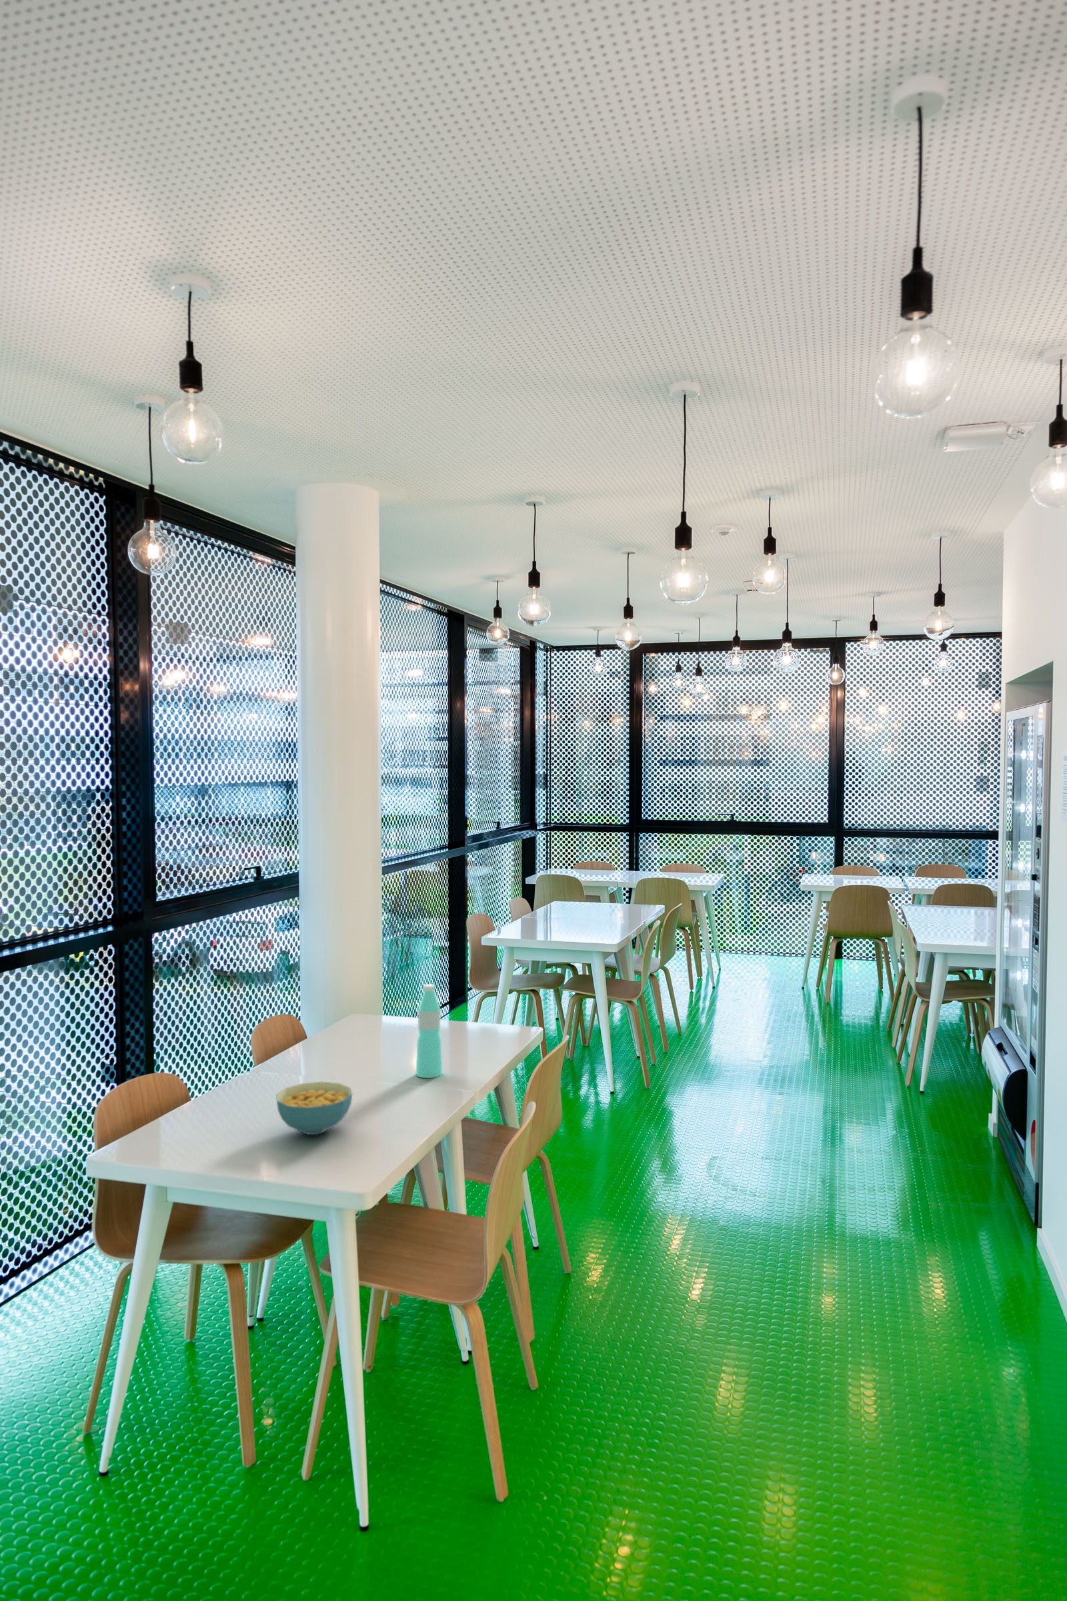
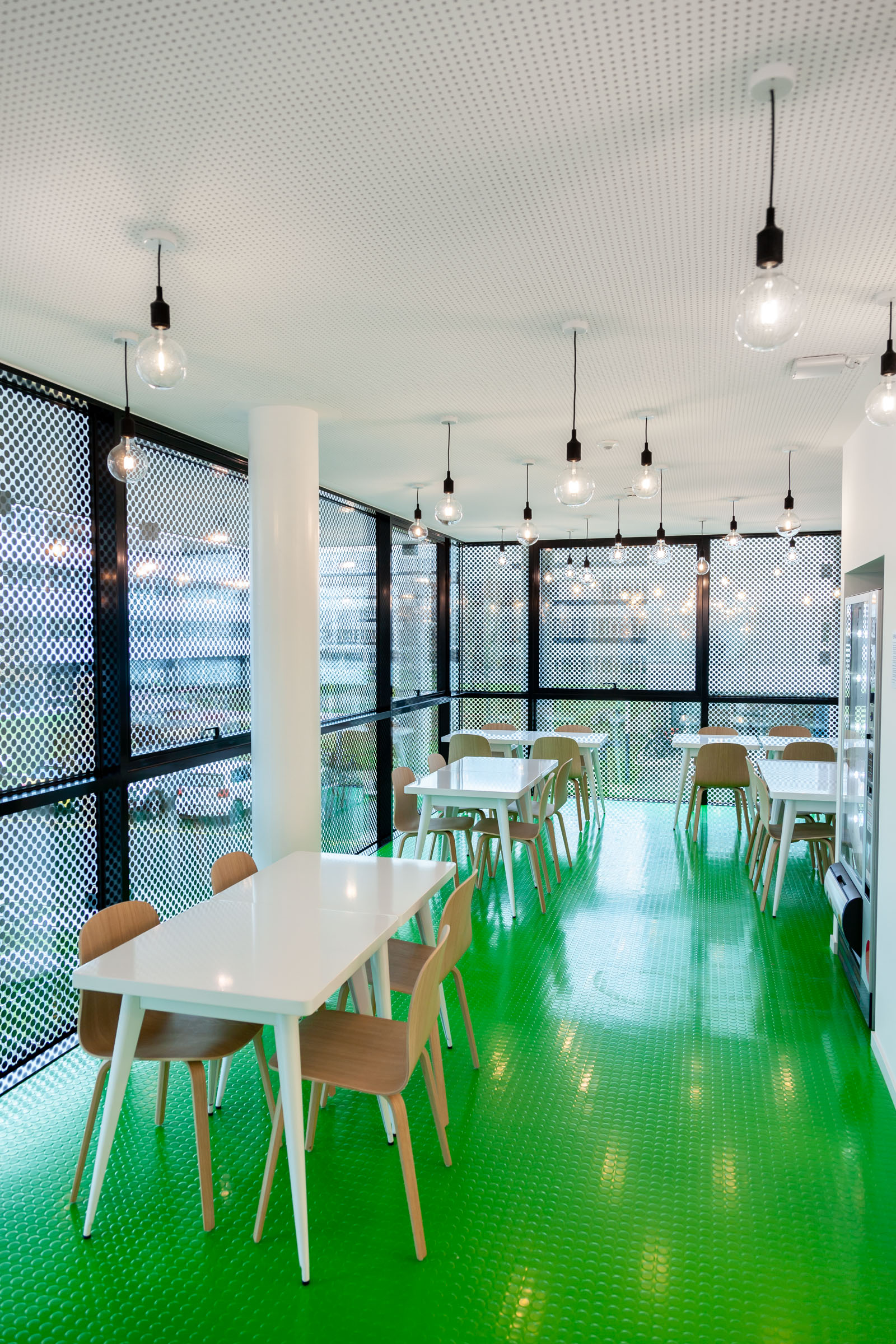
- water bottle [416,983,443,1079]
- cereal bowl [275,1082,352,1135]
